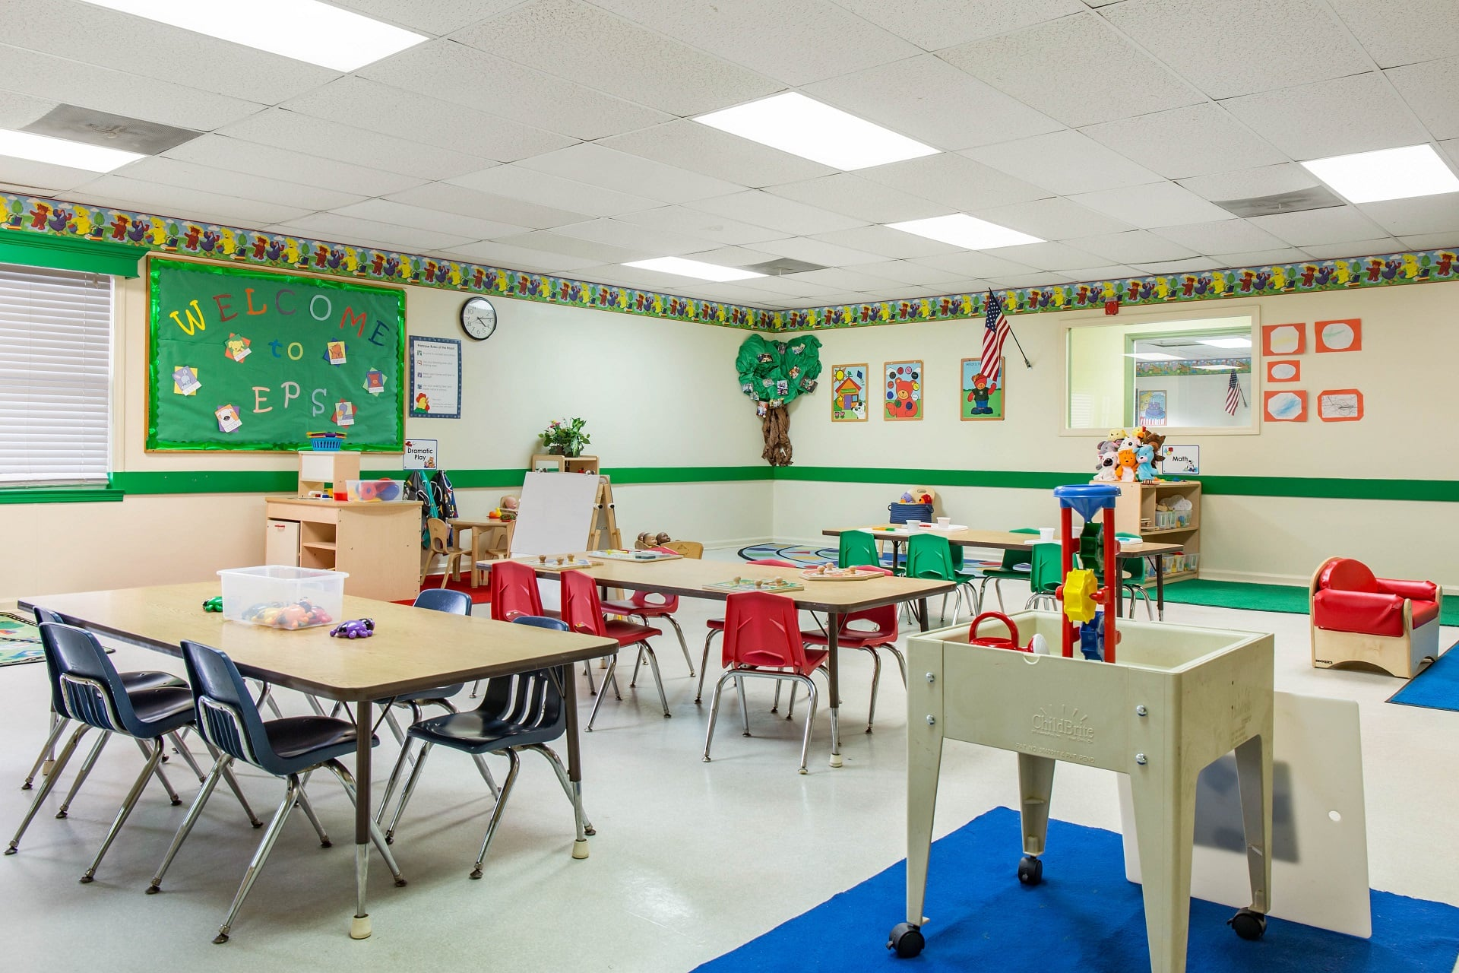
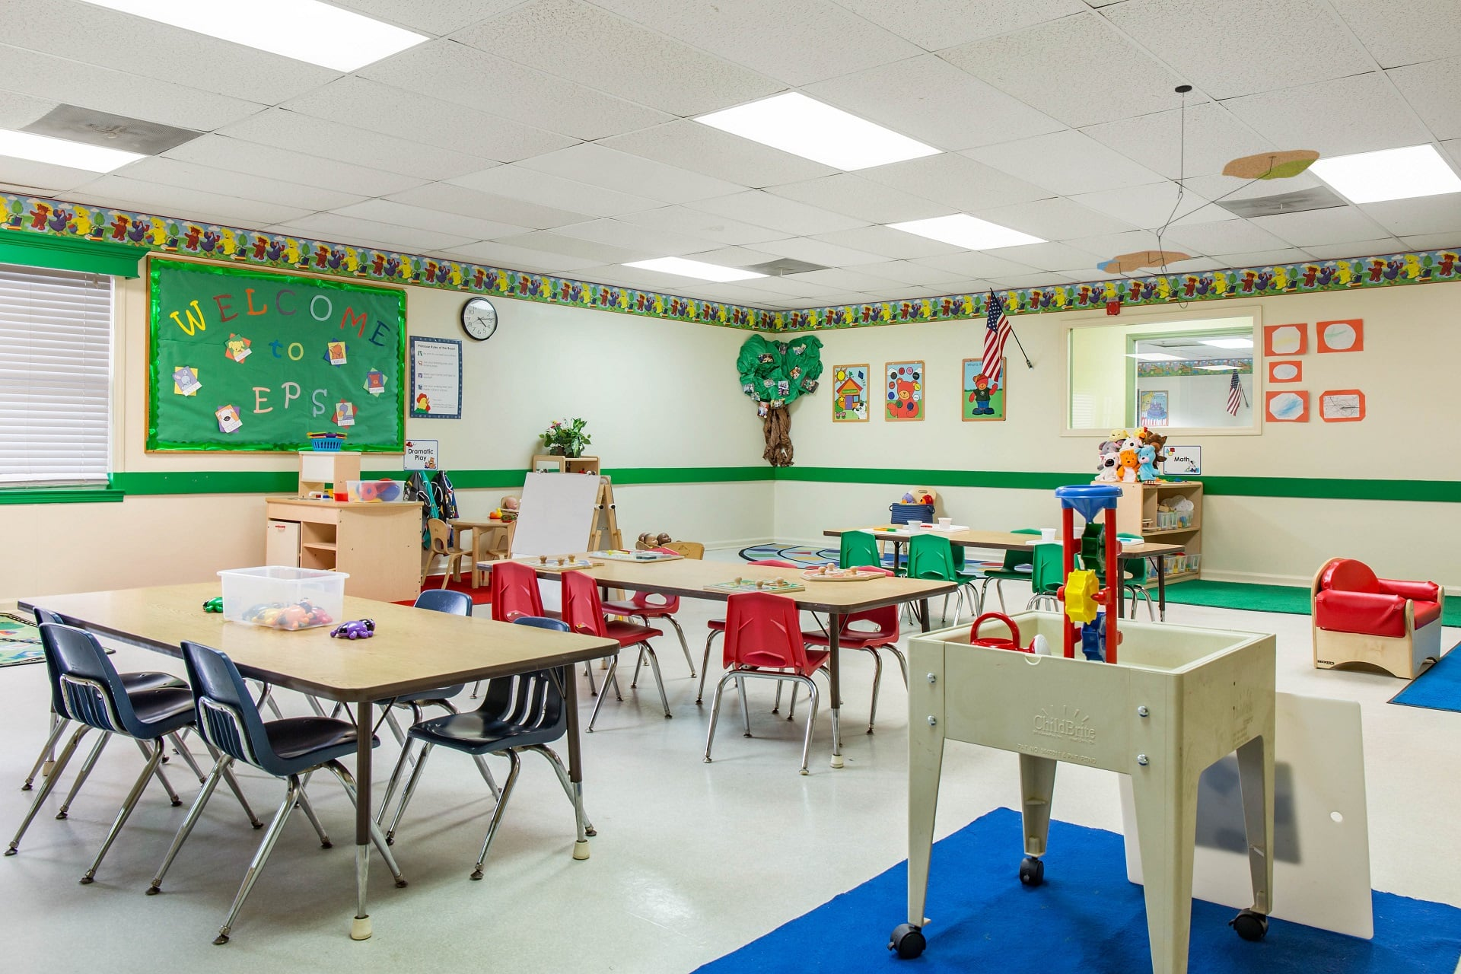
+ ceiling mobile [1097,85,1321,309]
